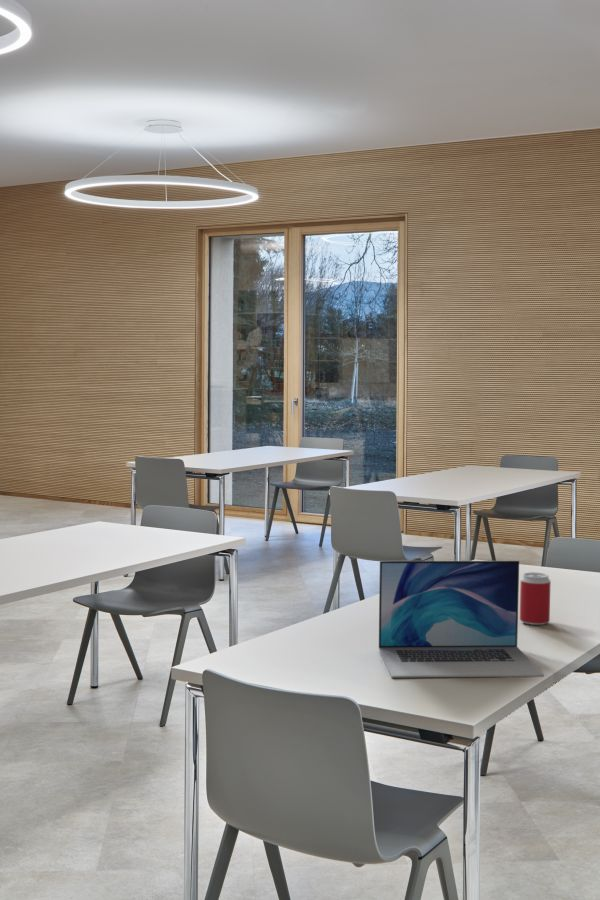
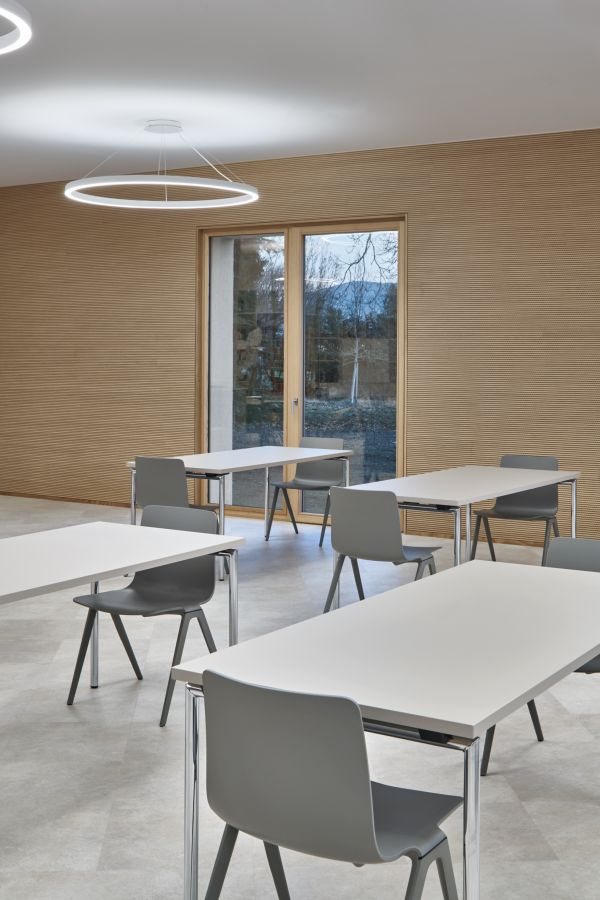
- beverage can [519,571,552,626]
- laptop [378,560,545,679]
